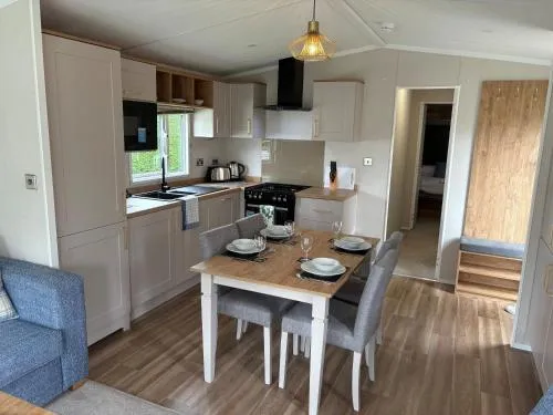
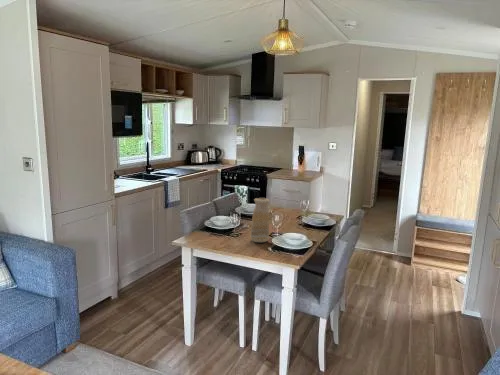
+ vase [250,197,271,243]
